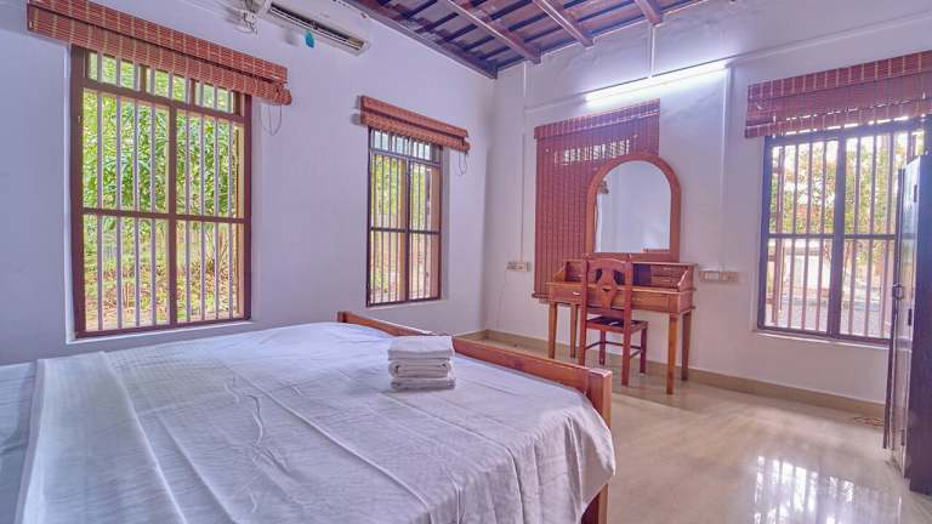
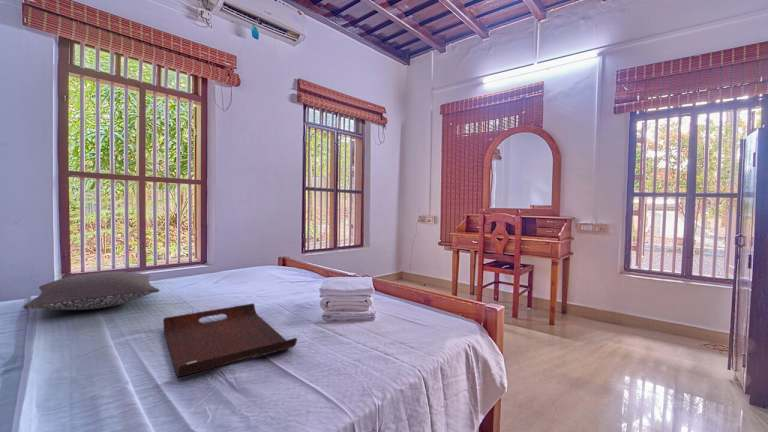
+ serving tray [162,302,298,378]
+ pillow [22,271,161,311]
